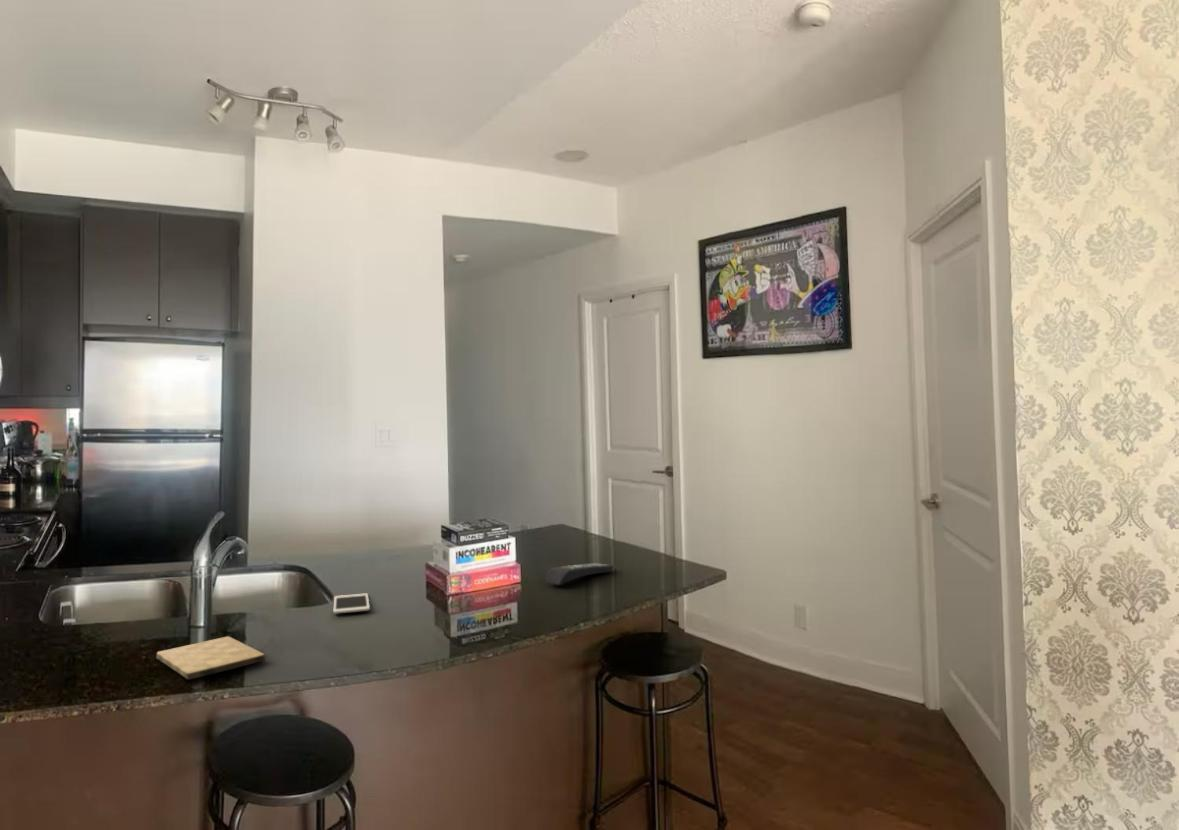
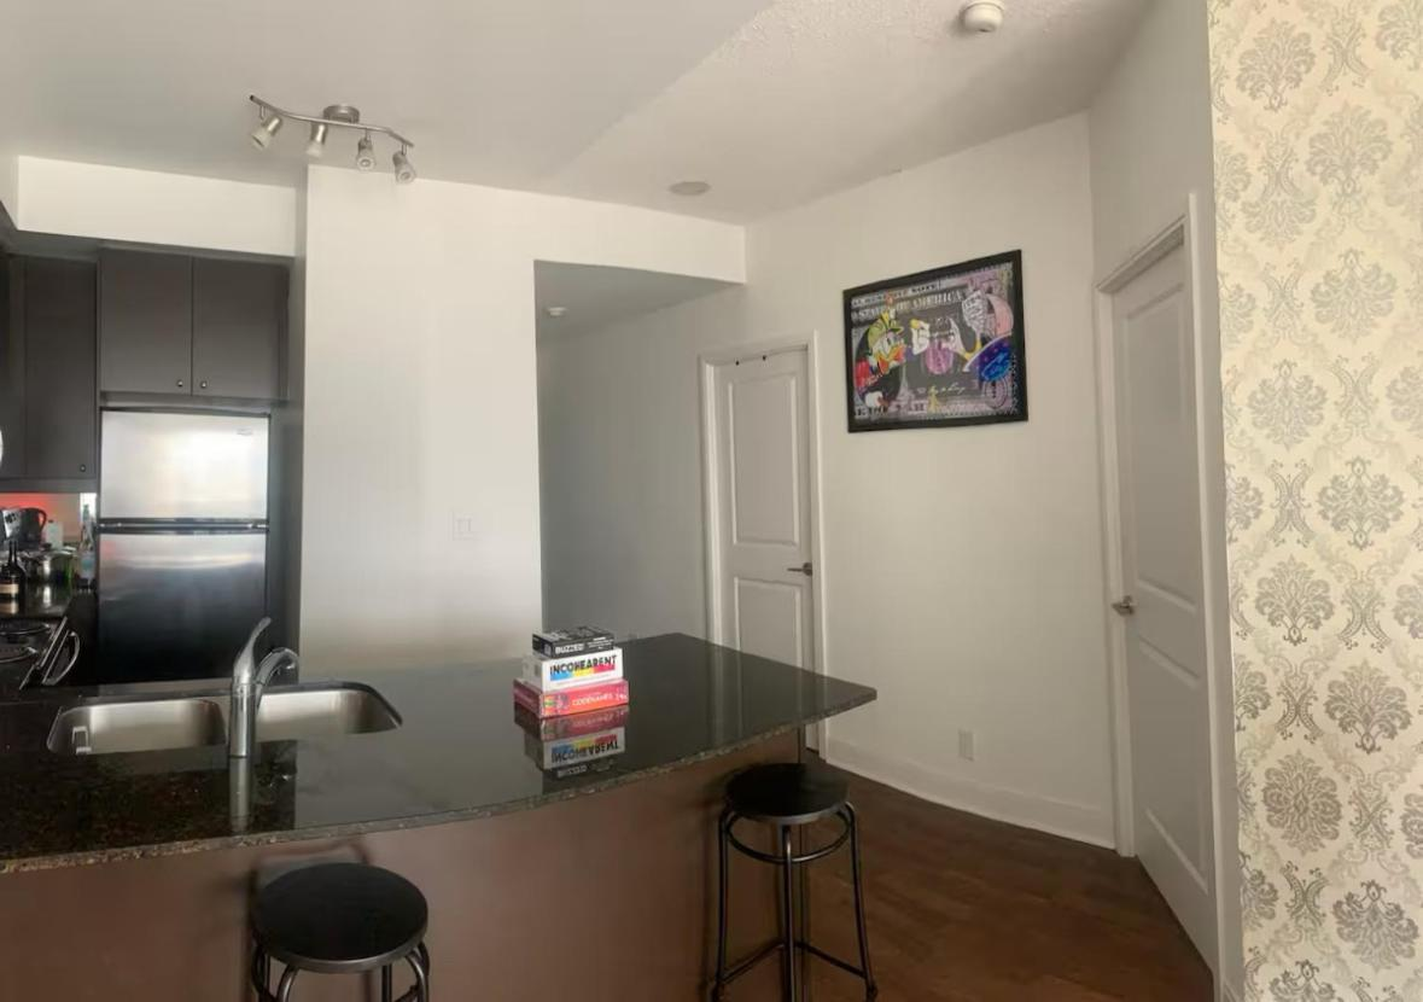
- remote control [545,562,614,586]
- cell phone [332,593,371,614]
- cutting board [155,636,266,681]
